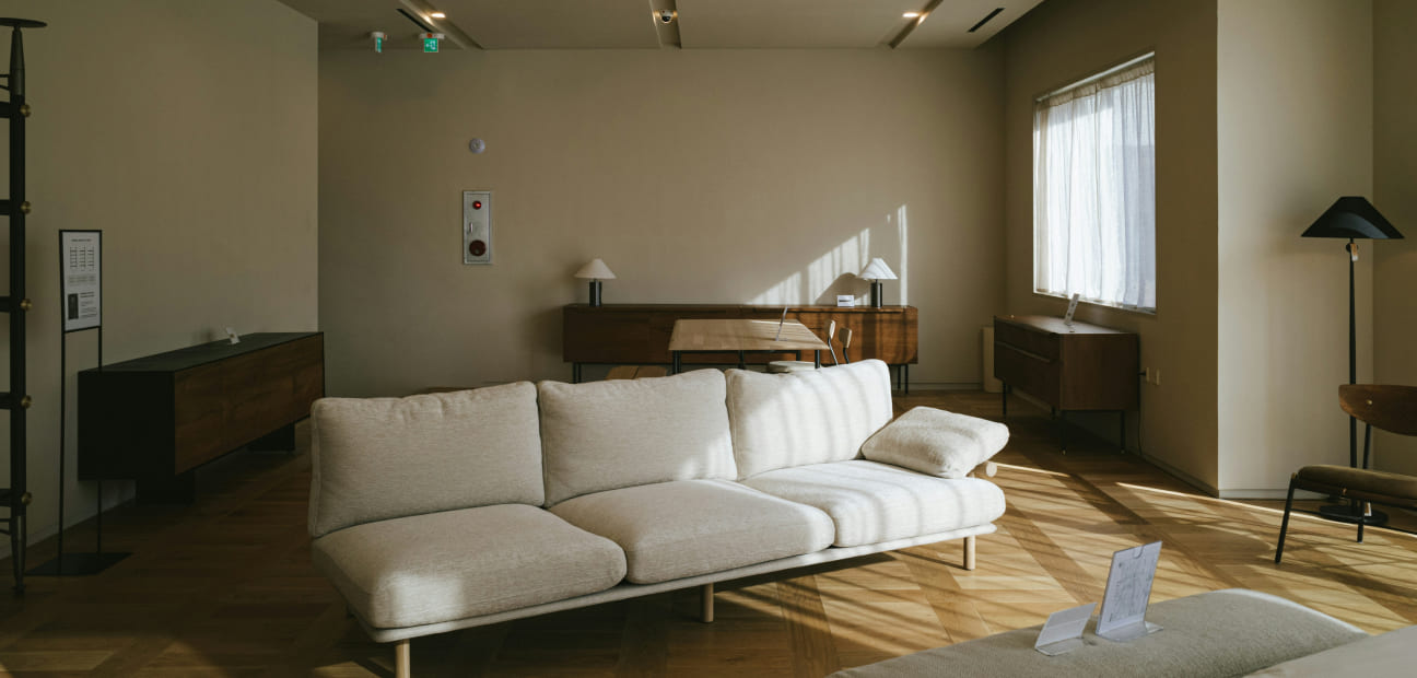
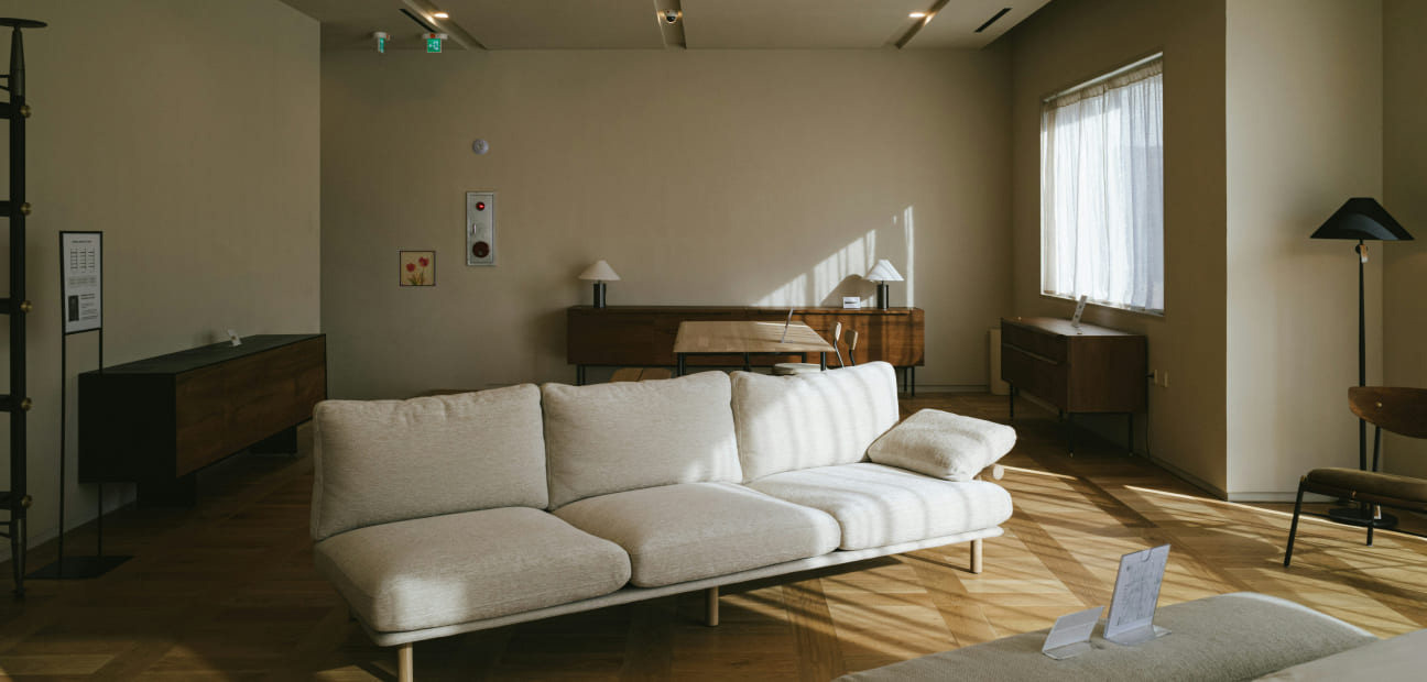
+ wall art [399,250,437,287]
